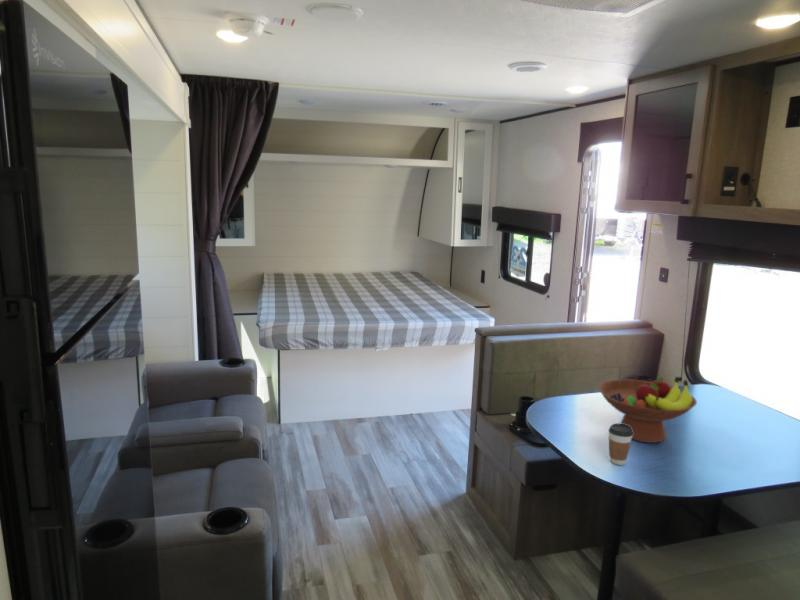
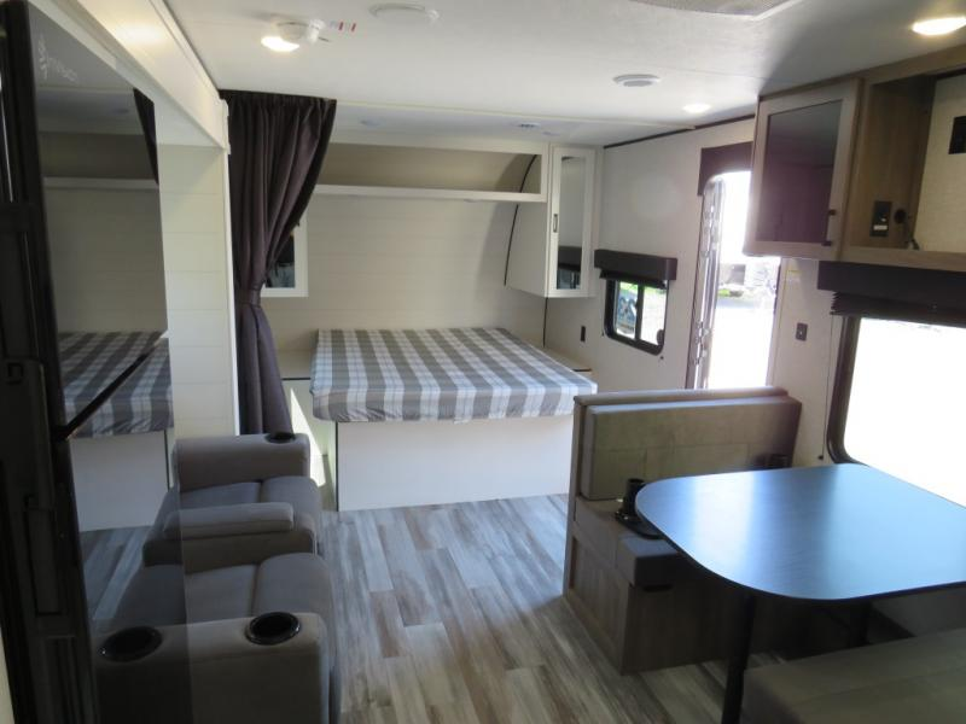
- fruit bowl [597,376,698,444]
- coffee cup [608,423,633,466]
